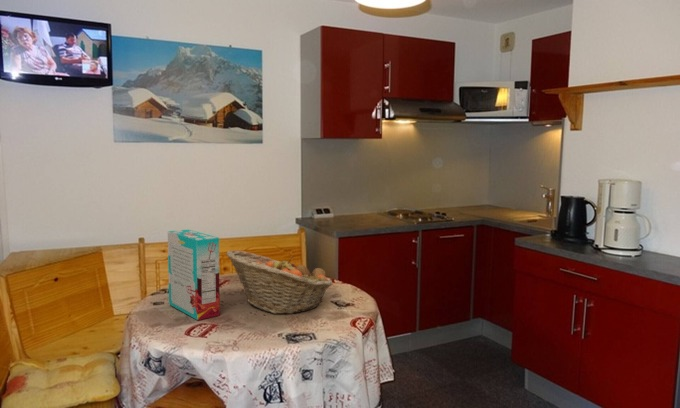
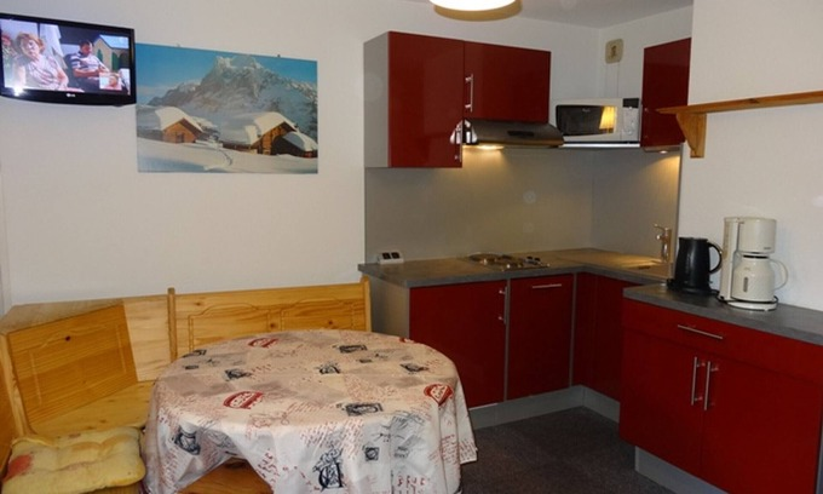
- cereal box [167,228,221,321]
- fruit basket [226,249,334,315]
